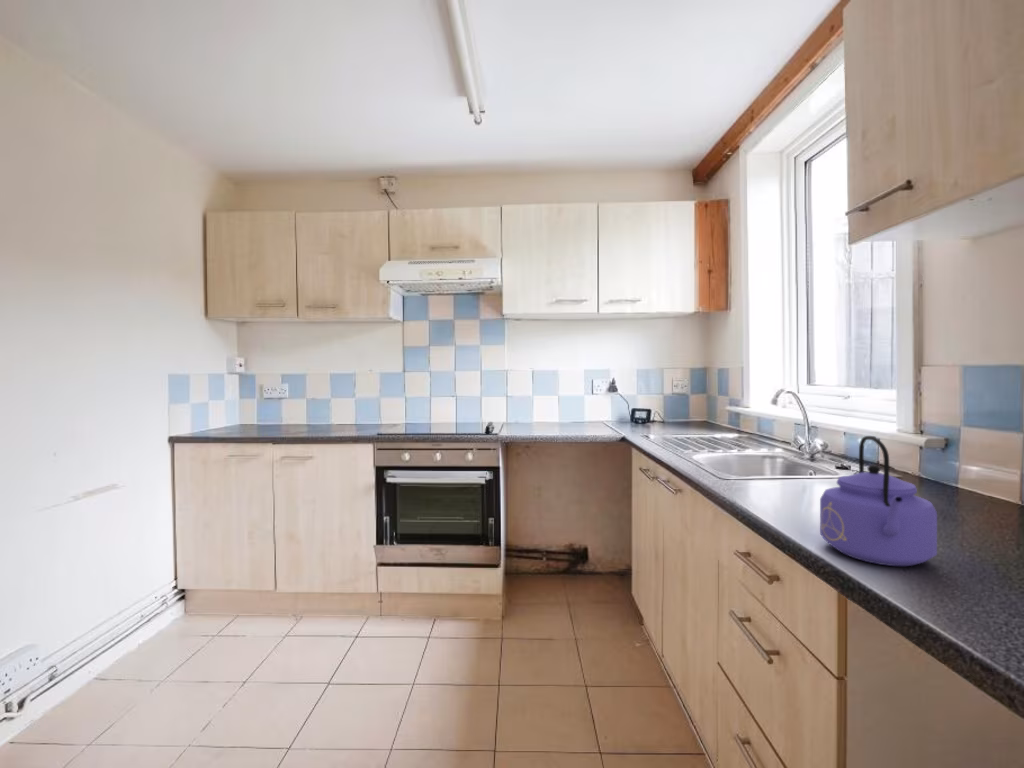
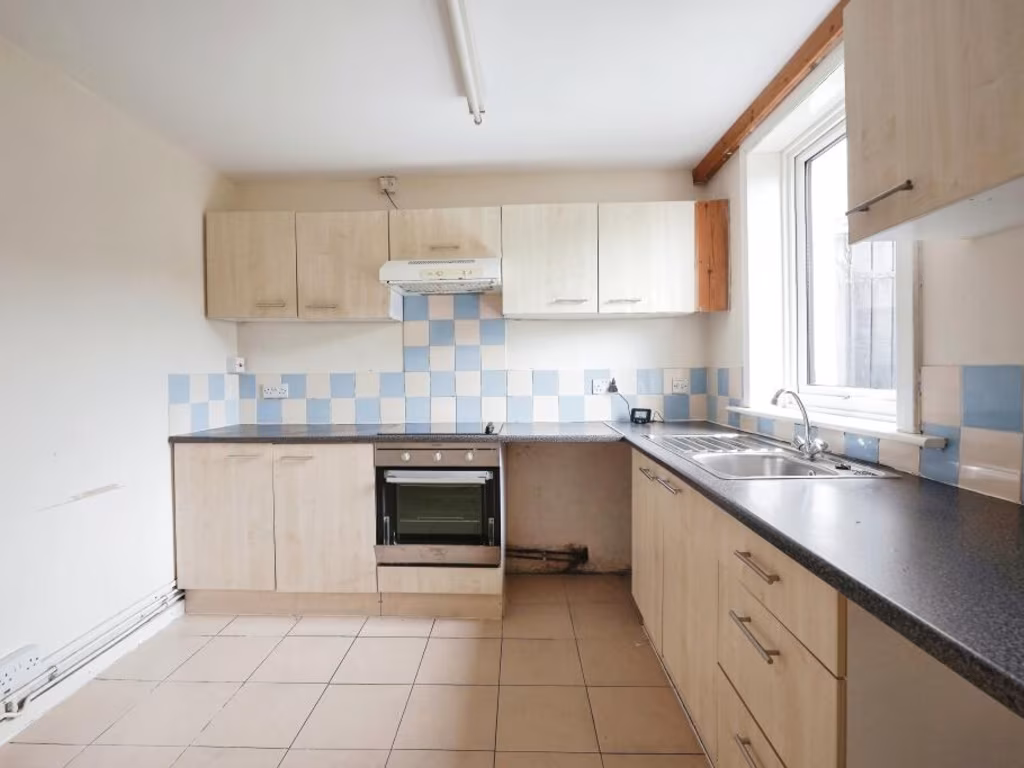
- kettle [819,435,938,567]
